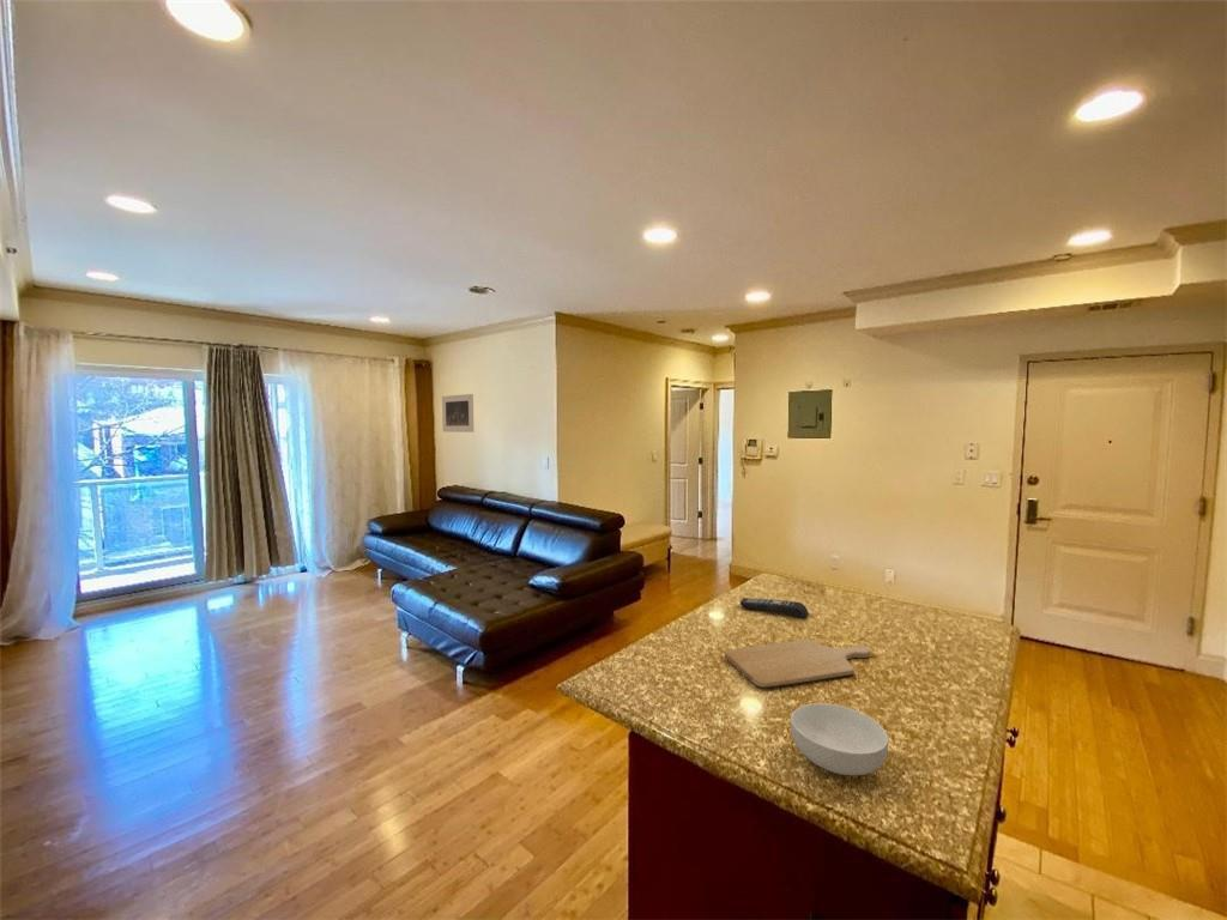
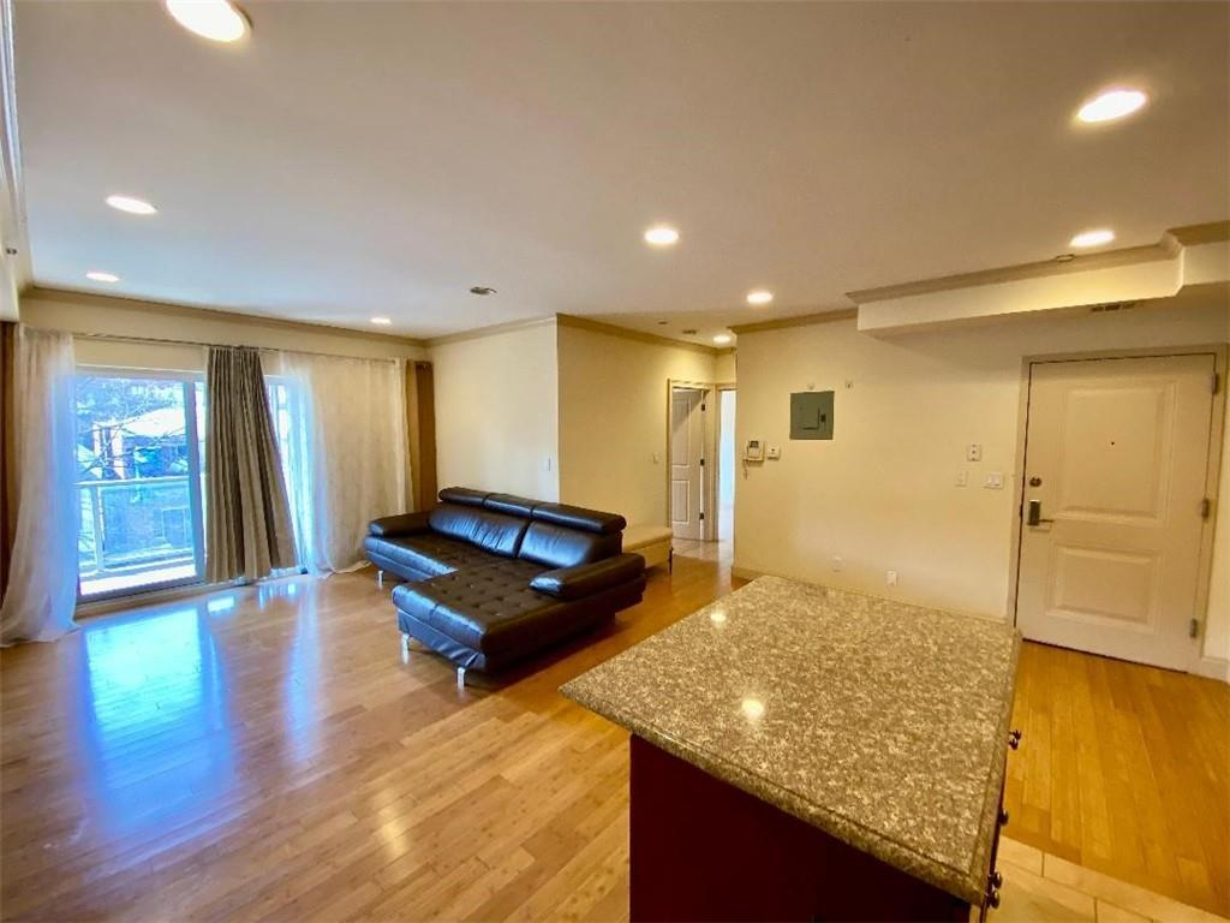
- cereal bowl [790,702,889,776]
- remote control [739,597,810,619]
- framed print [441,393,475,434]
- chopping board [724,638,871,689]
